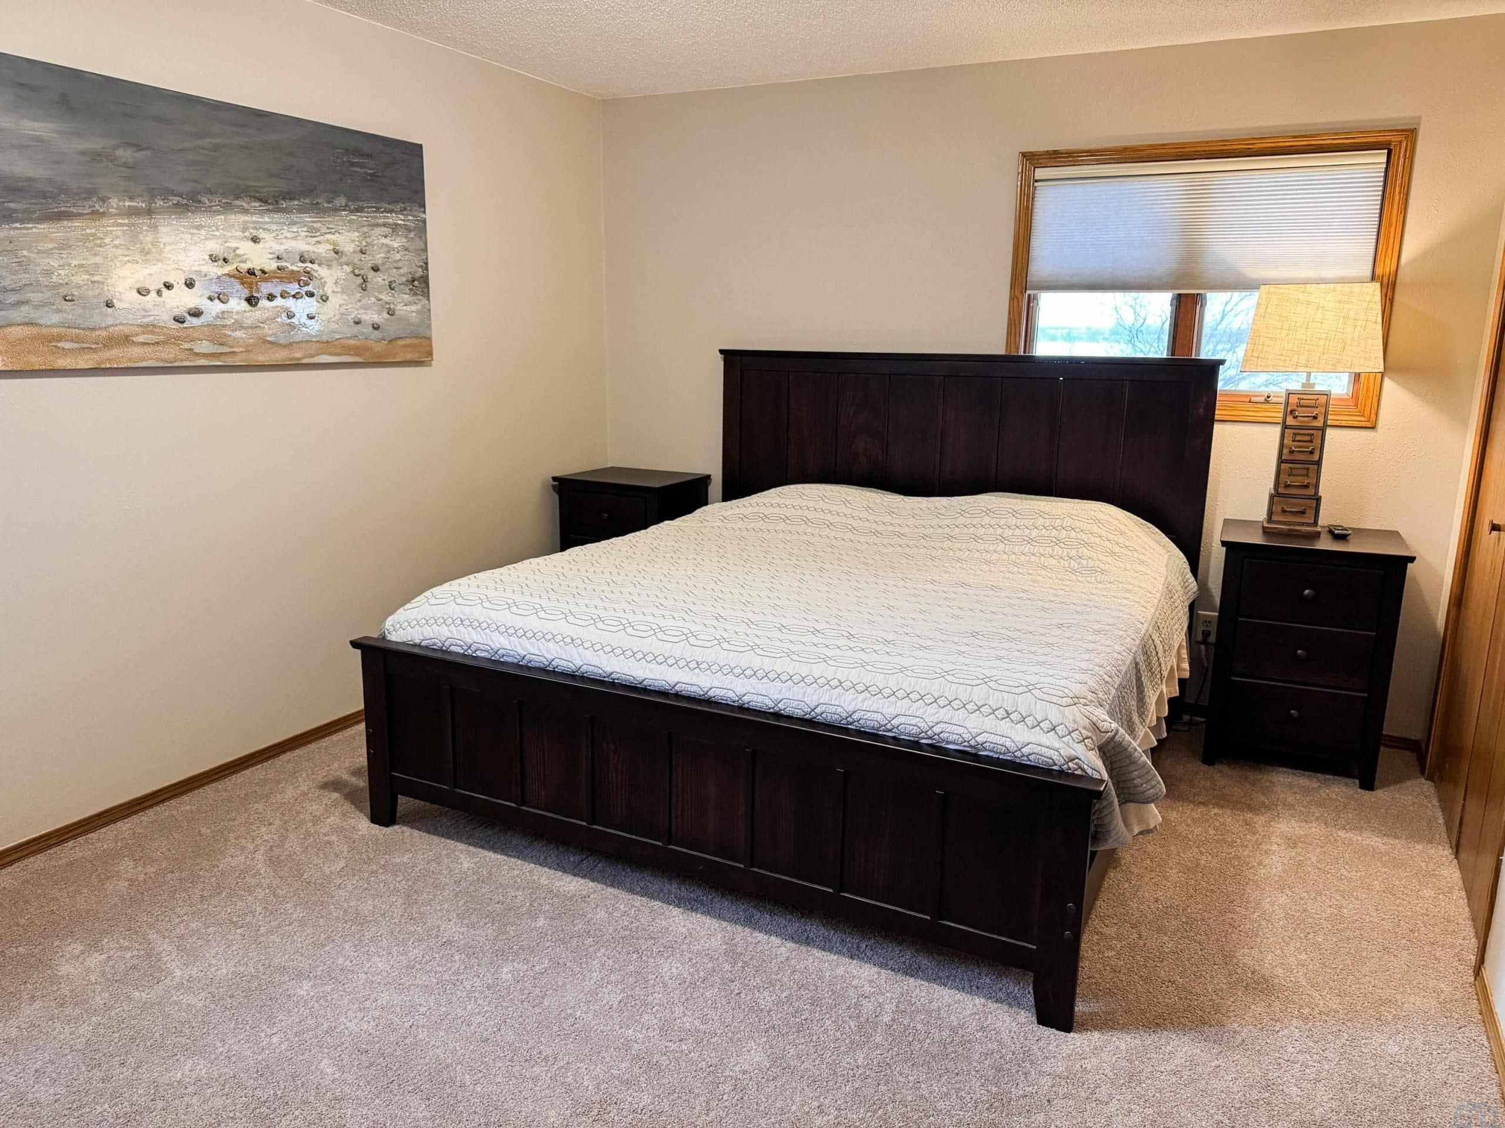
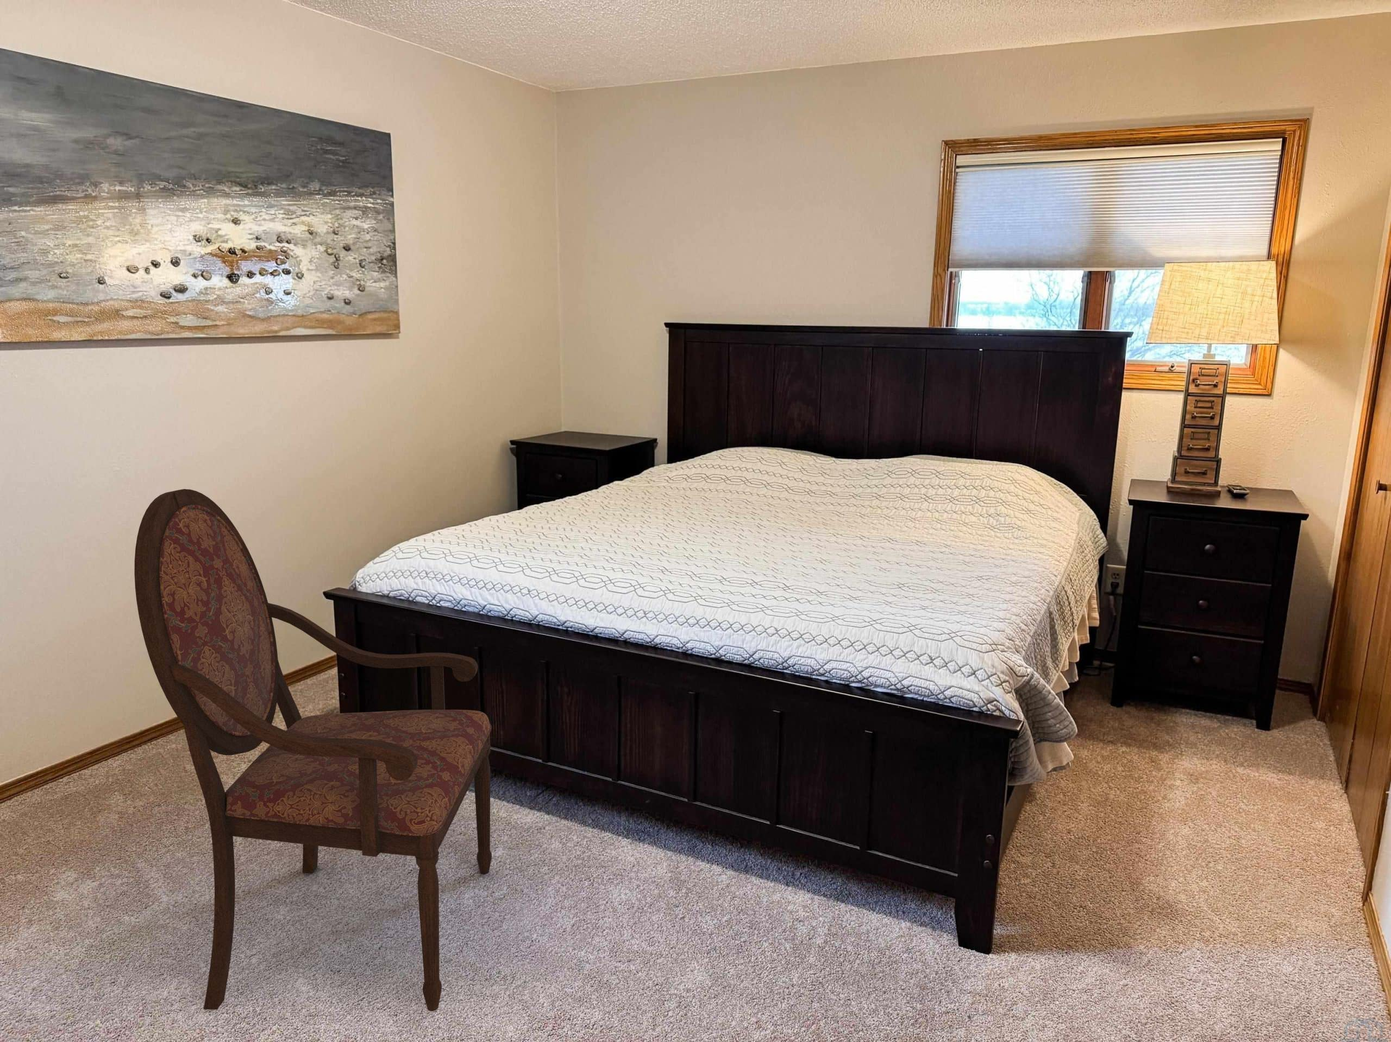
+ armchair [134,488,492,1011]
